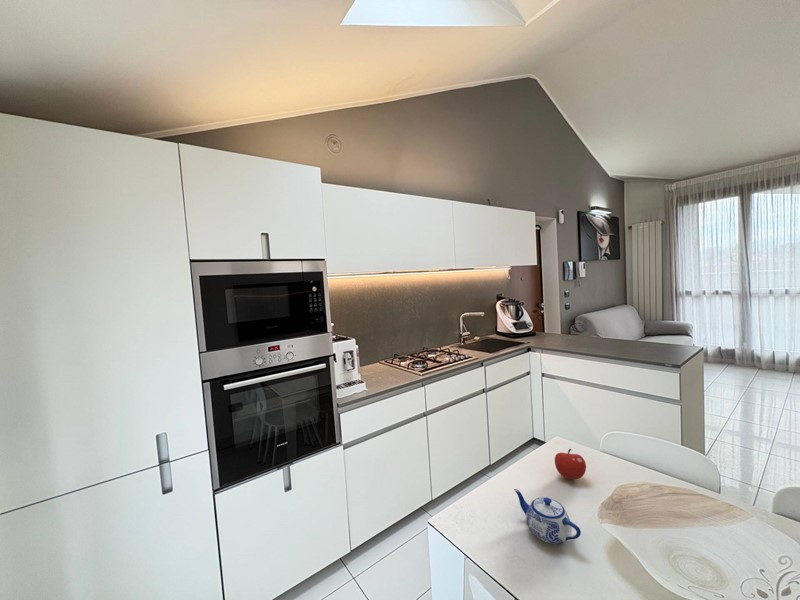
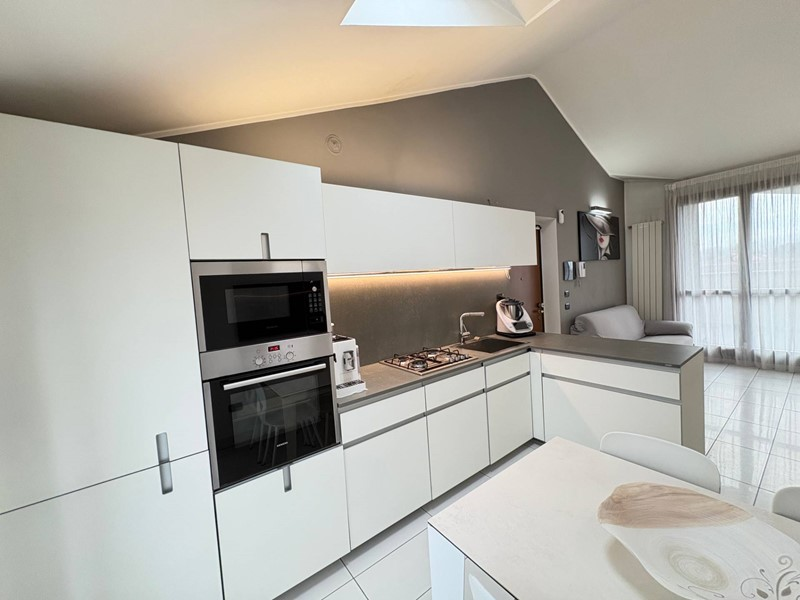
- teapot [513,488,582,545]
- fruit [554,448,587,480]
